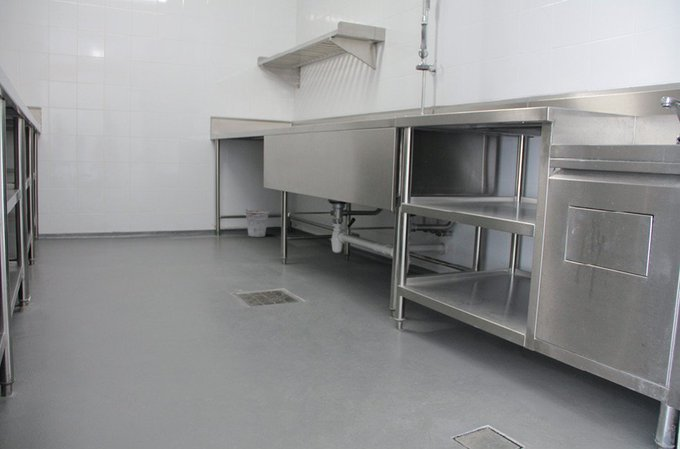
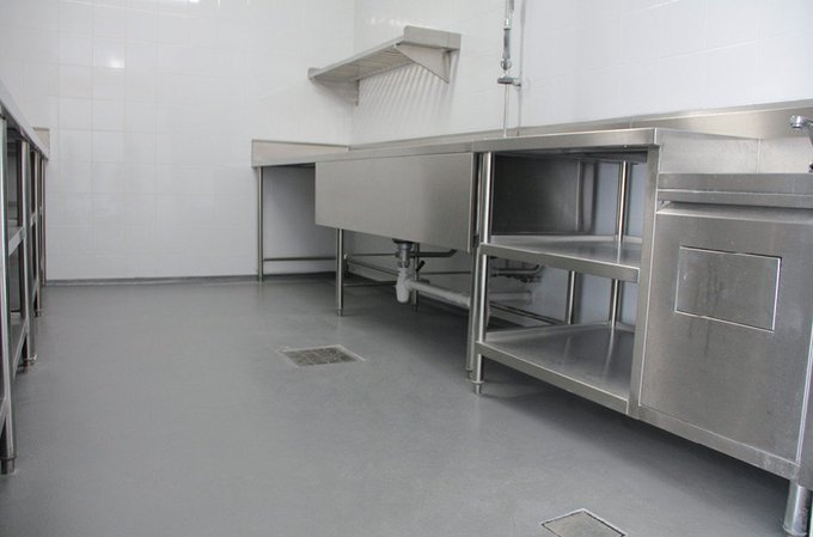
- bucket [243,208,270,238]
